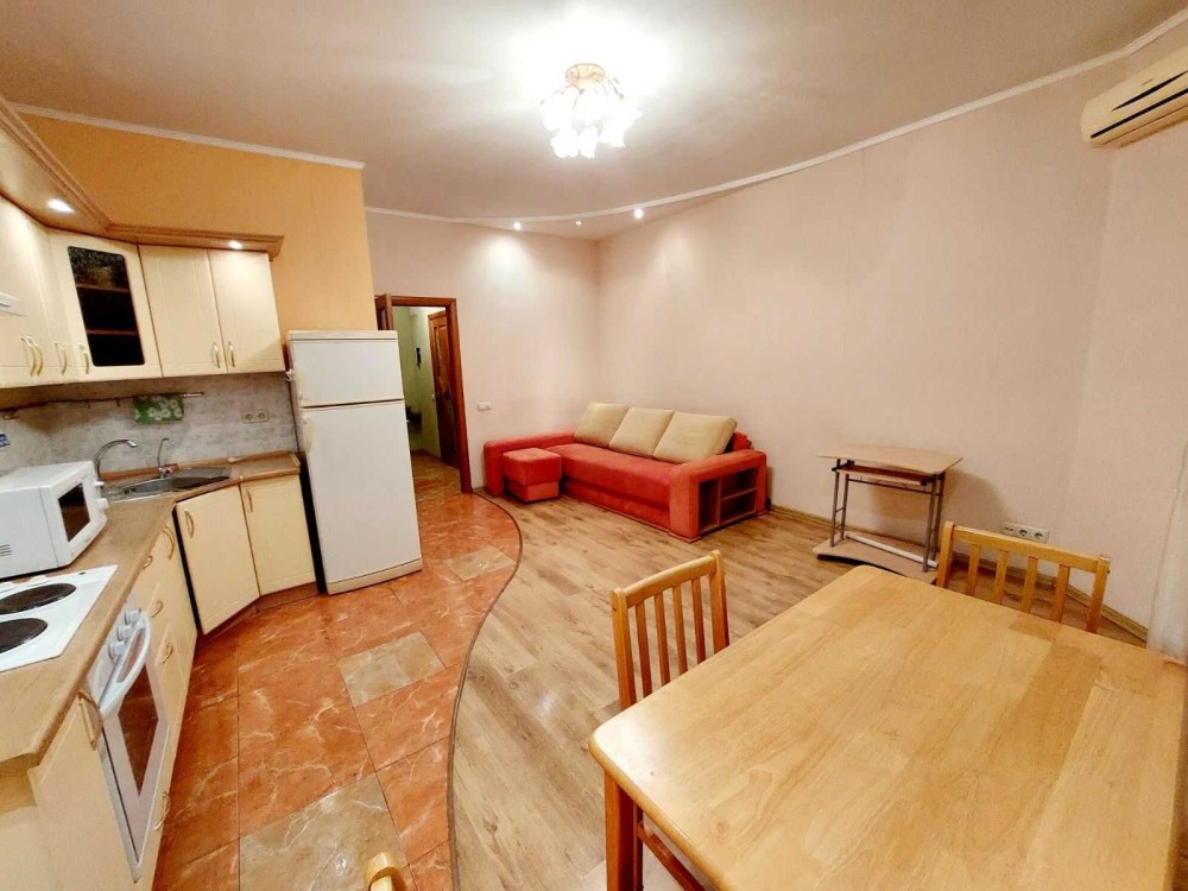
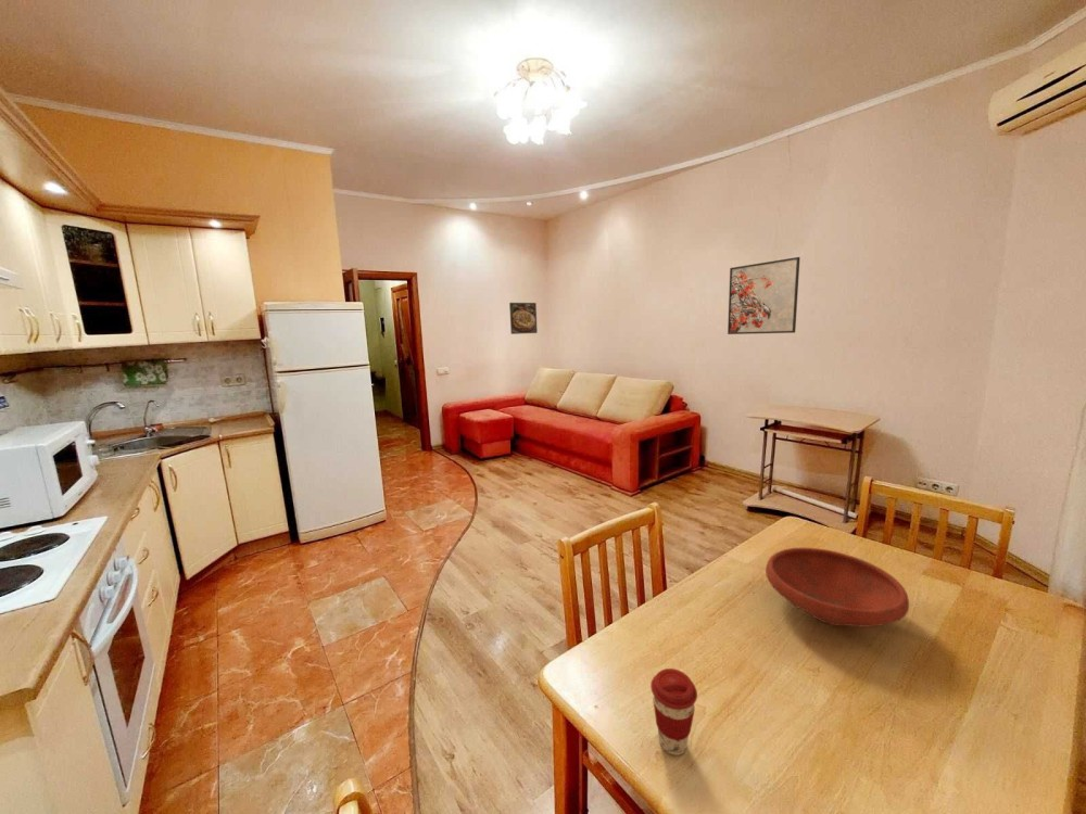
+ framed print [508,302,539,335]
+ bowl [765,547,910,627]
+ coffee cup [649,667,698,756]
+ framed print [727,256,801,335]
